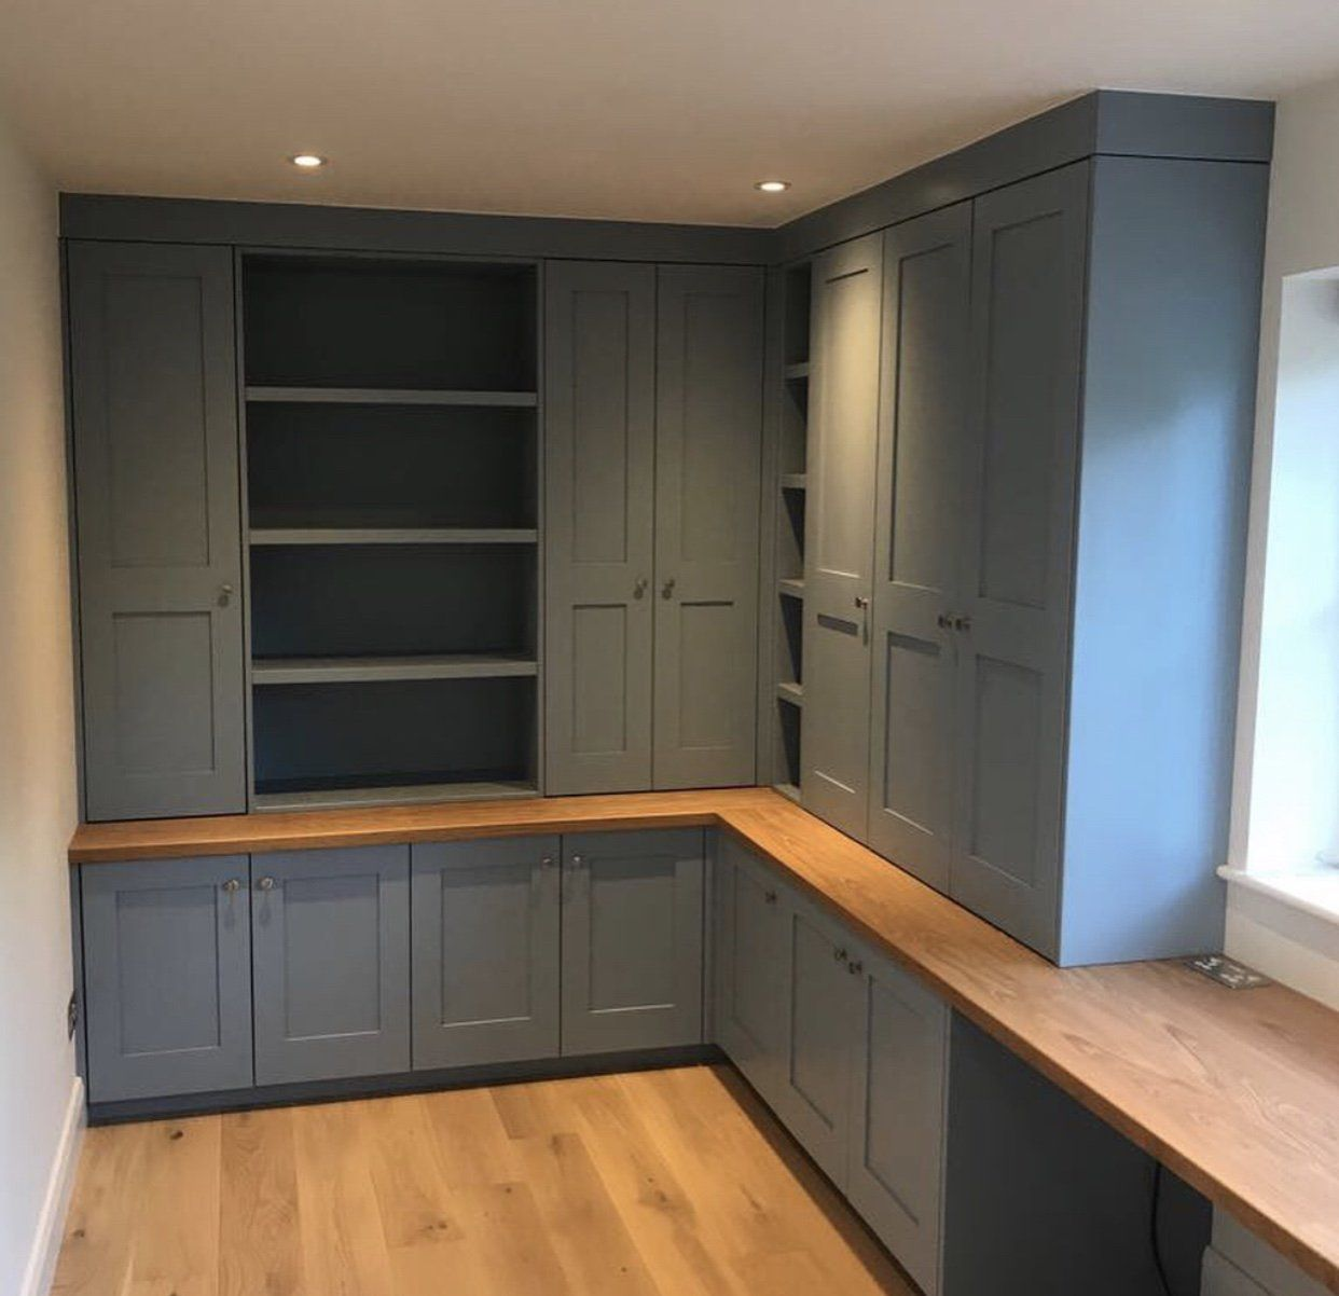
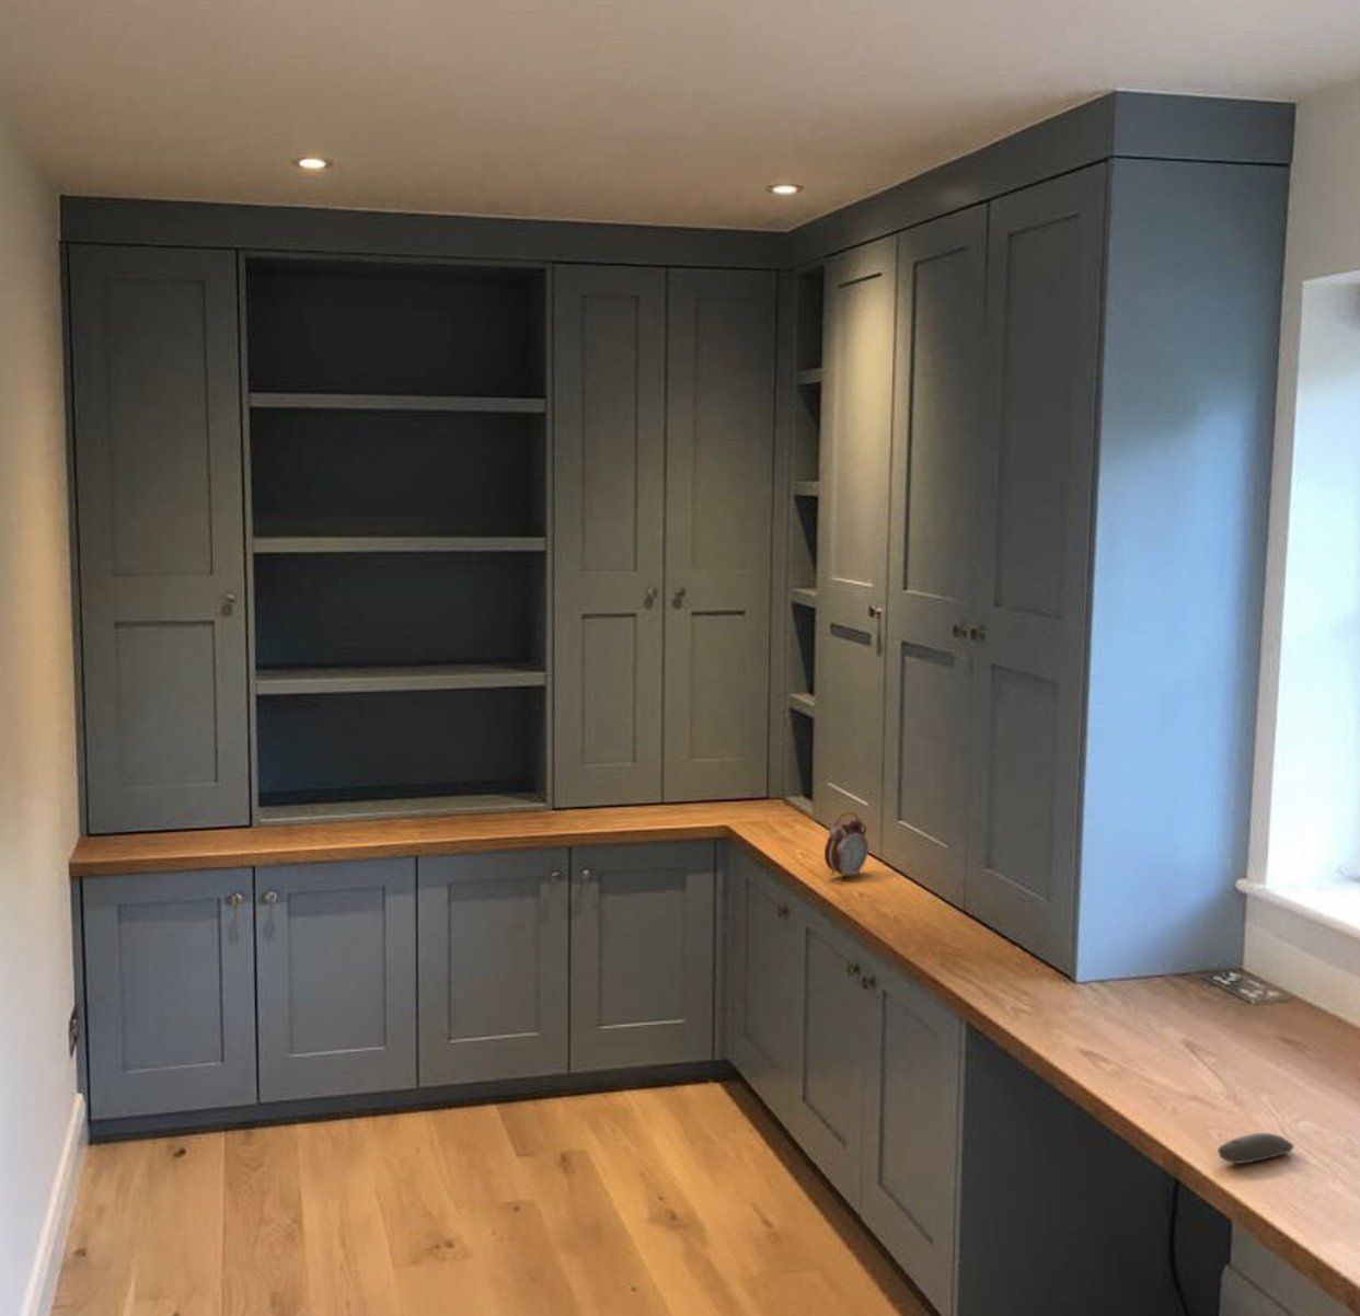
+ alarm clock [823,811,869,881]
+ computer mouse [1217,1131,1296,1165]
